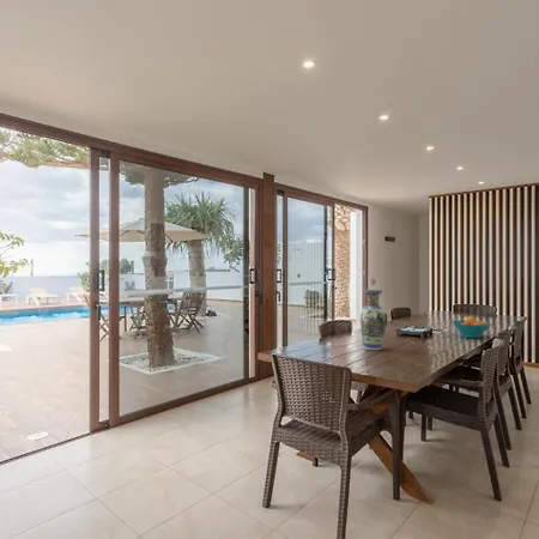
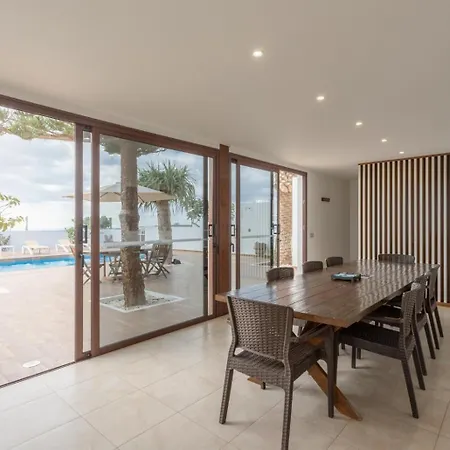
- fruit bowl [450,315,493,339]
- vase [359,289,387,351]
